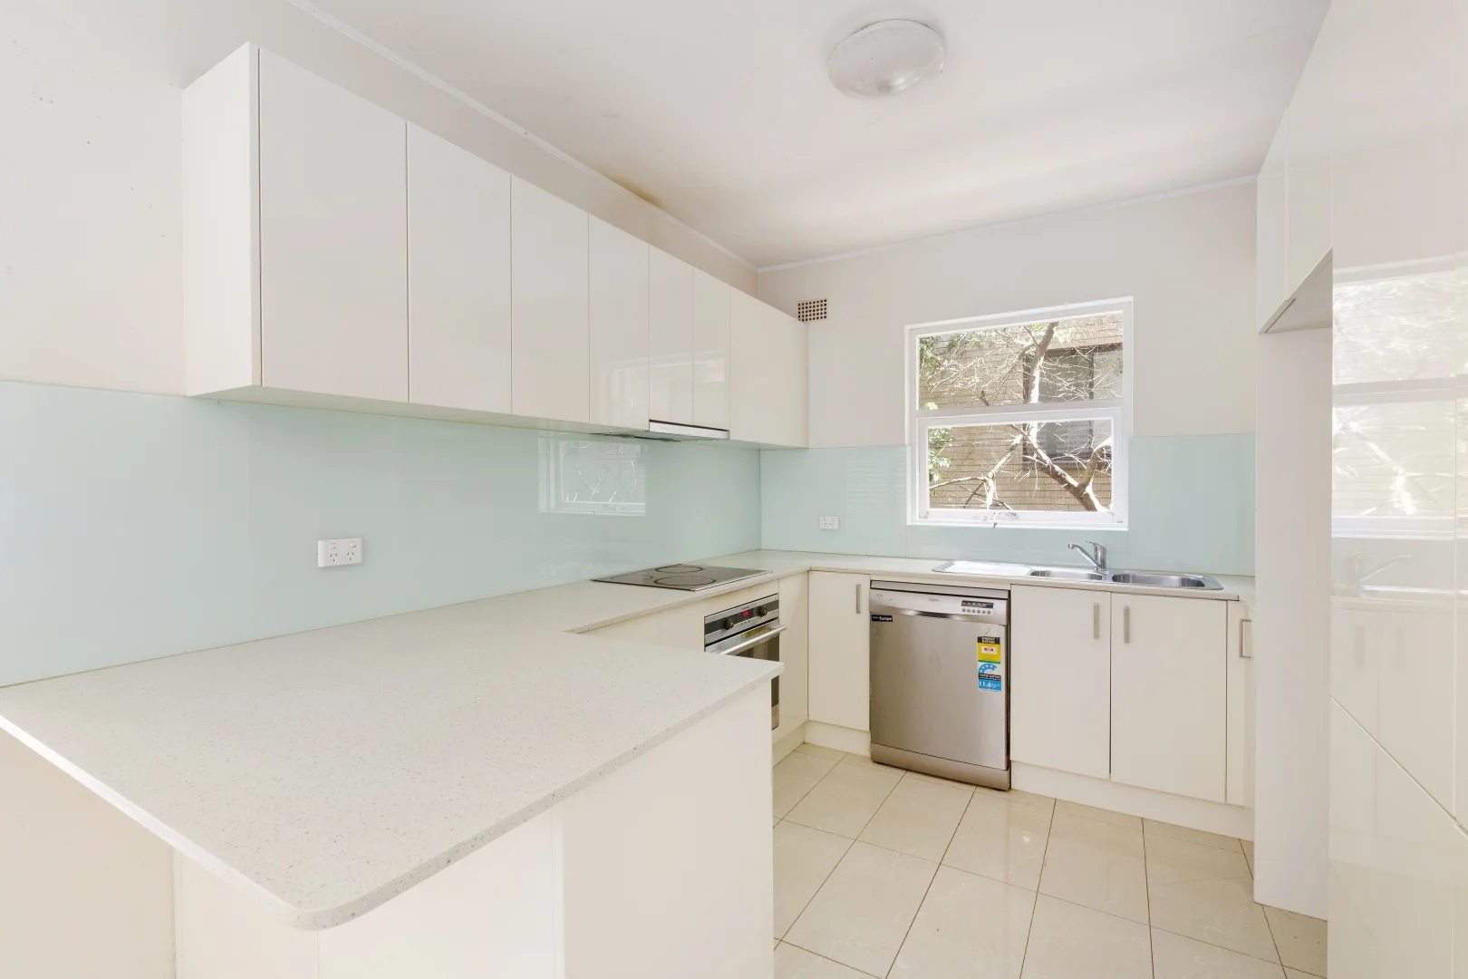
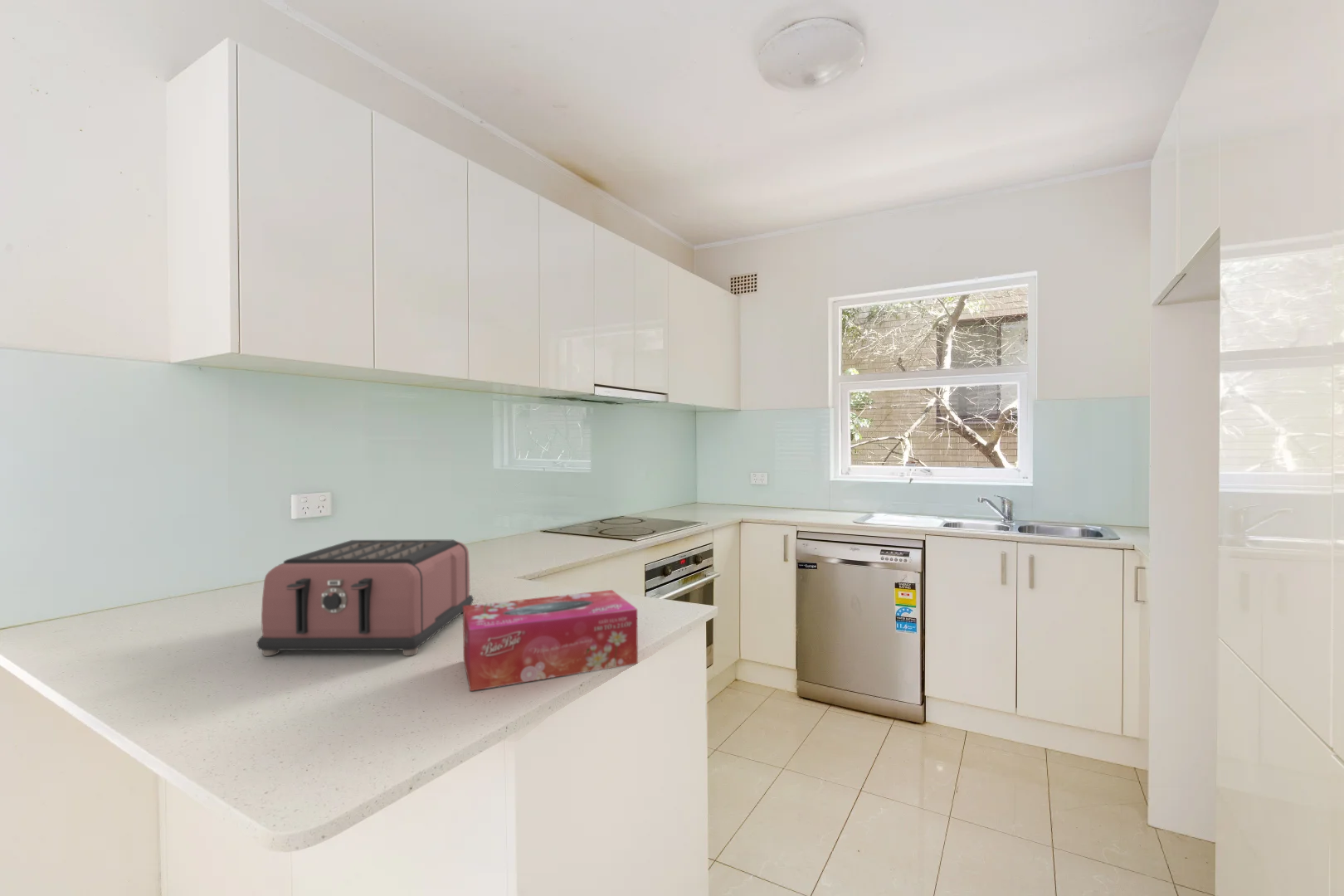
+ tissue box [462,589,639,692]
+ toaster [256,538,474,657]
